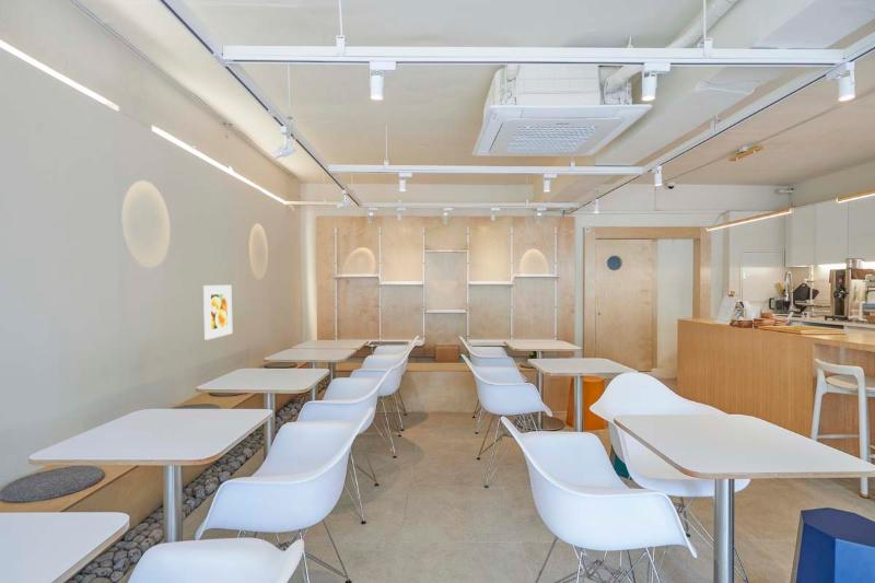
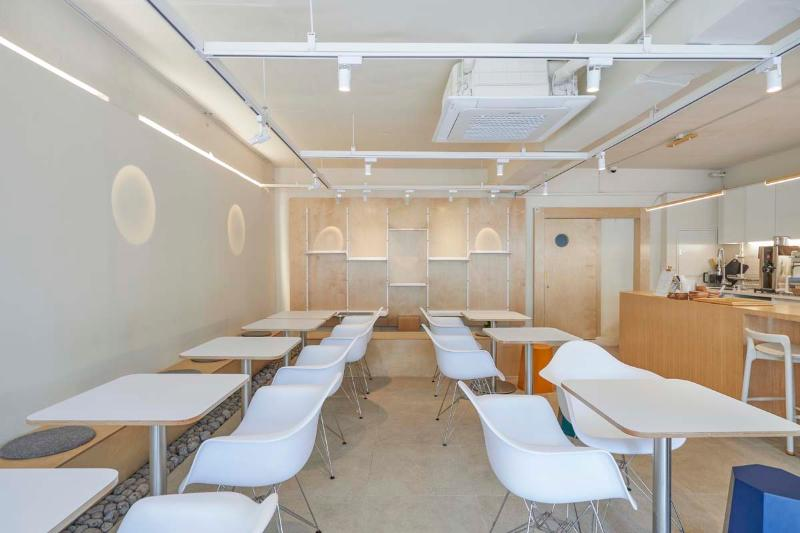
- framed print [202,284,233,341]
